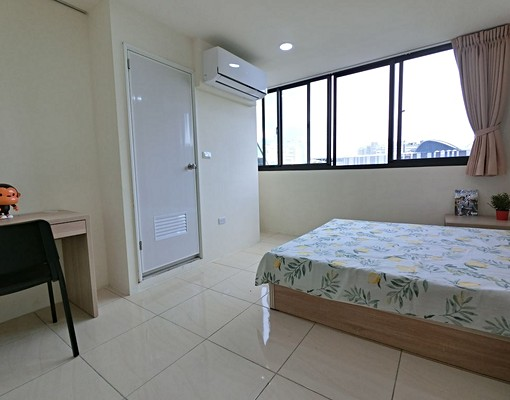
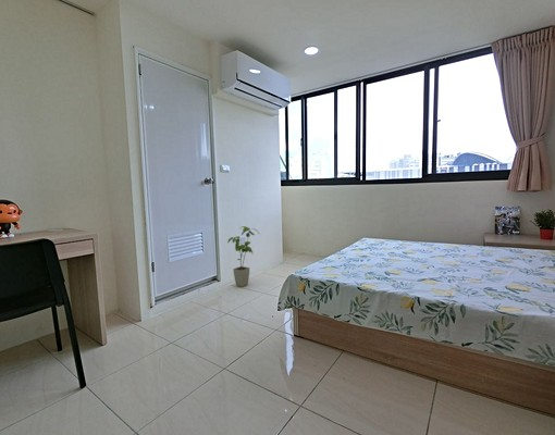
+ house plant [226,225,260,288]
